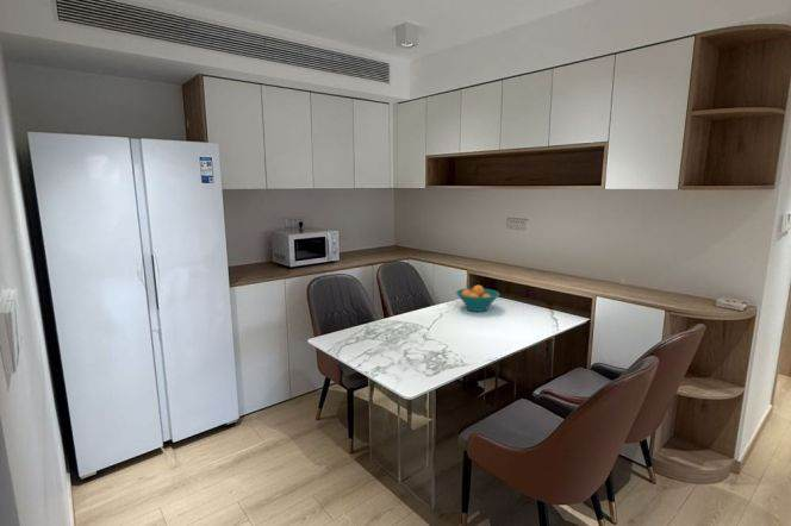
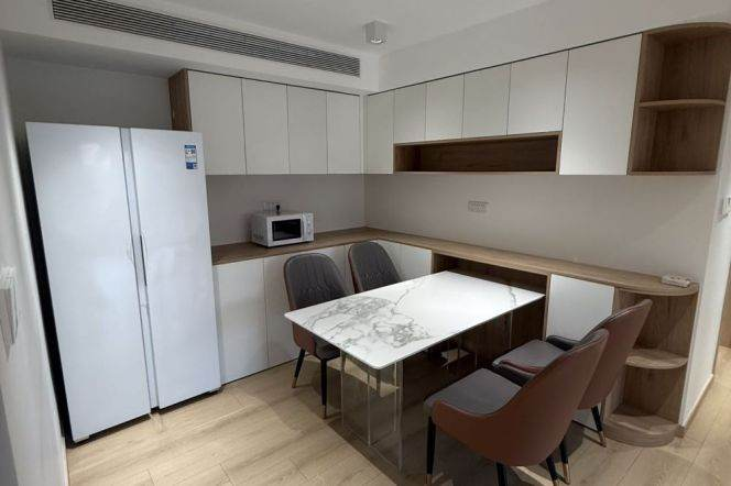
- fruit bowl [455,284,500,313]
